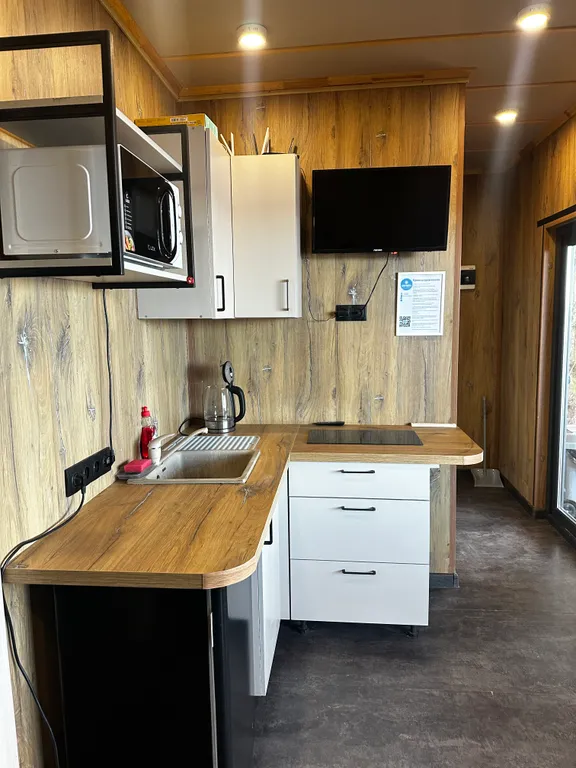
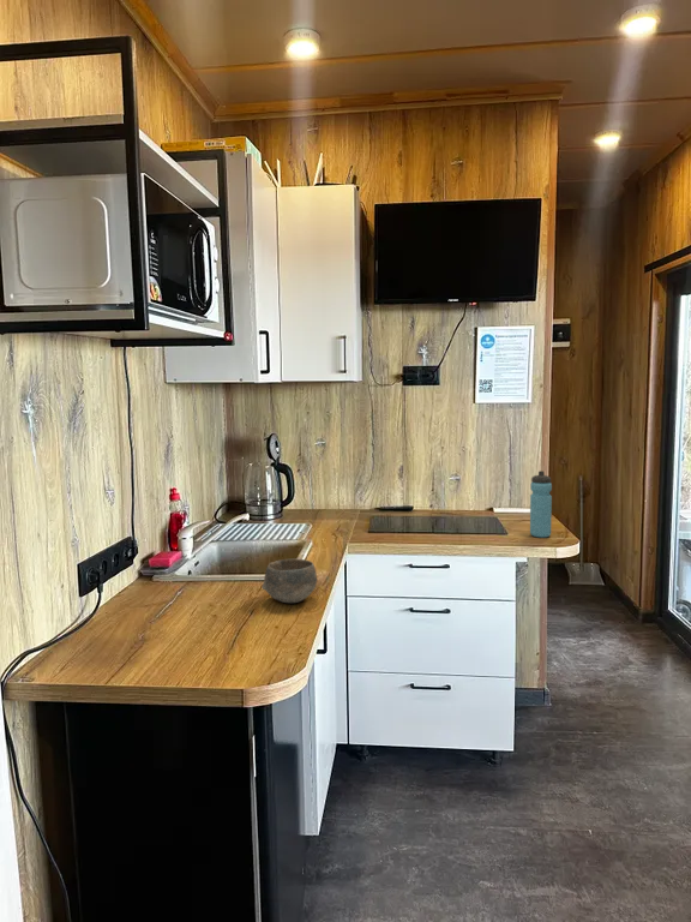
+ water bottle [529,469,553,539]
+ bowl [260,557,318,604]
